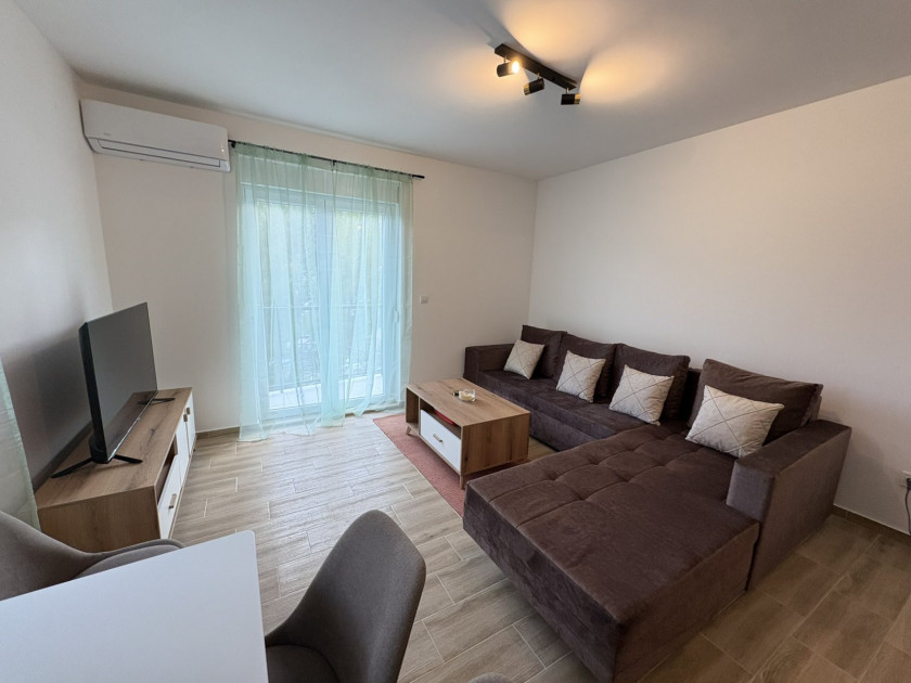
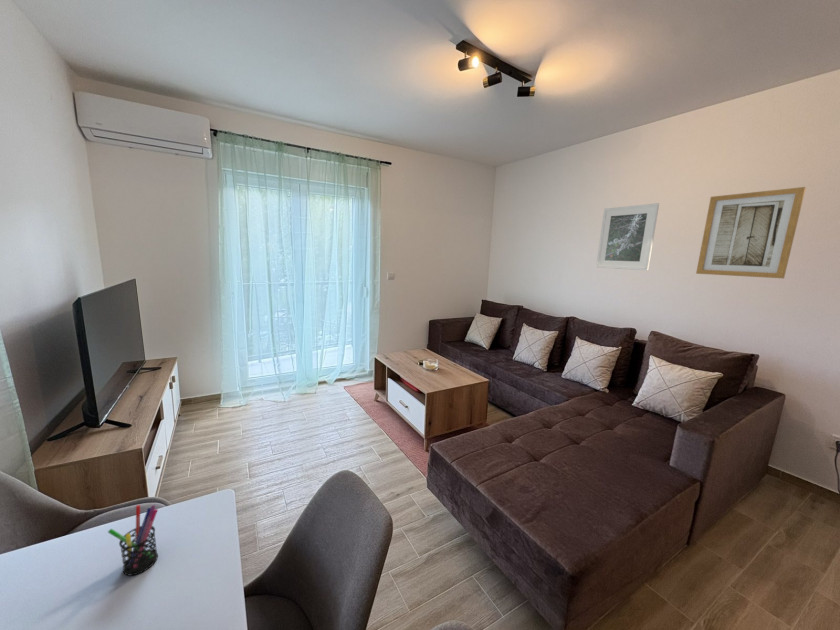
+ pen holder [107,504,159,577]
+ wall art [695,186,807,279]
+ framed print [595,202,660,272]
